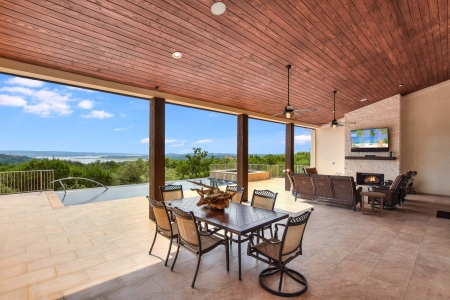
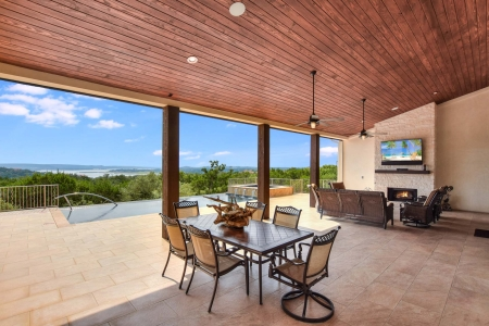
- side table [359,191,386,218]
